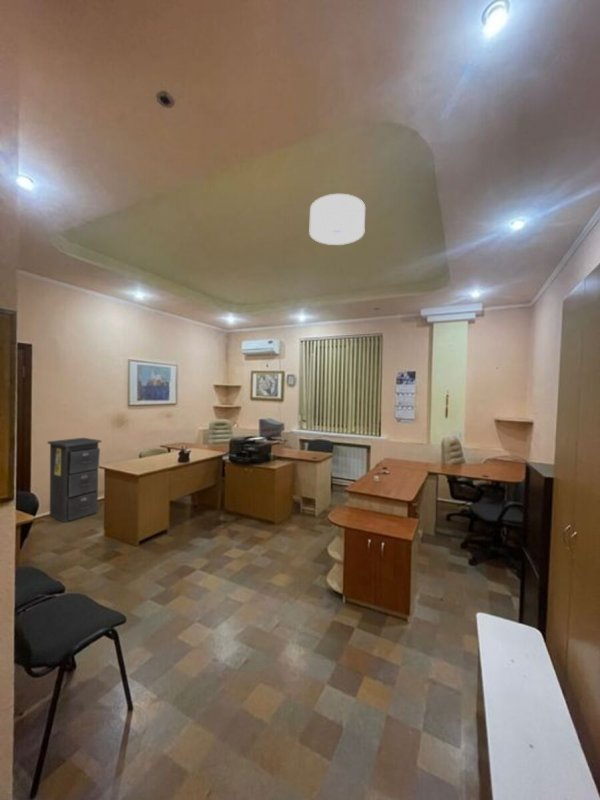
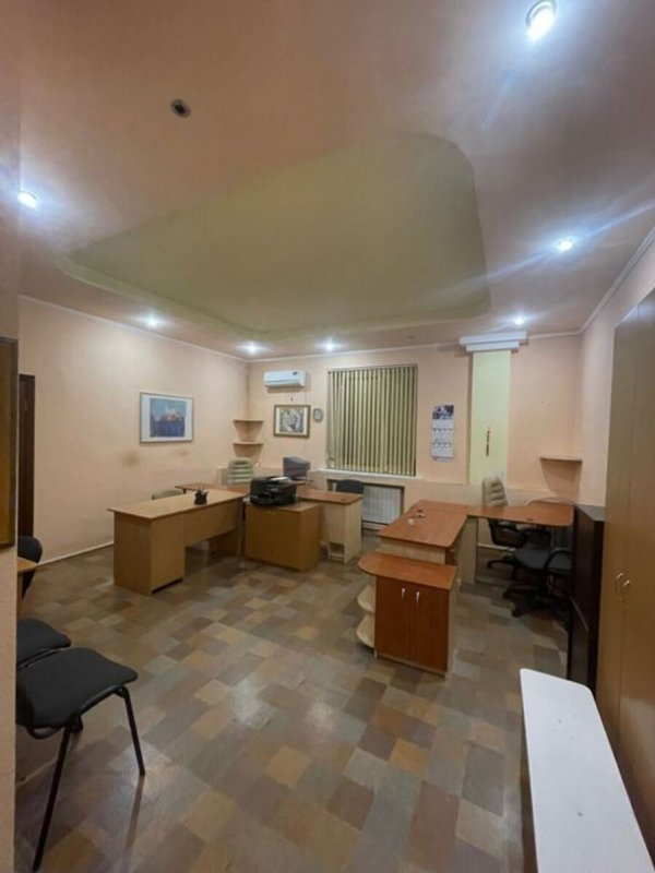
- filing cabinet [47,437,102,524]
- ceiling light [308,193,366,246]
